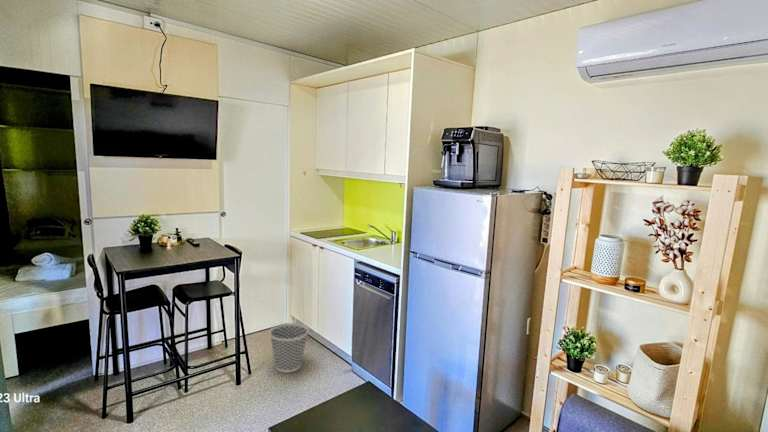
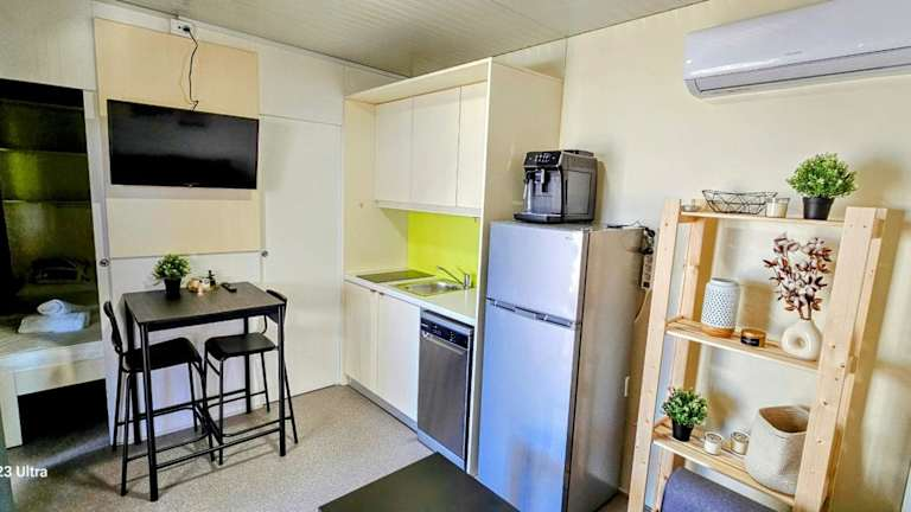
- wastebasket [268,322,310,374]
